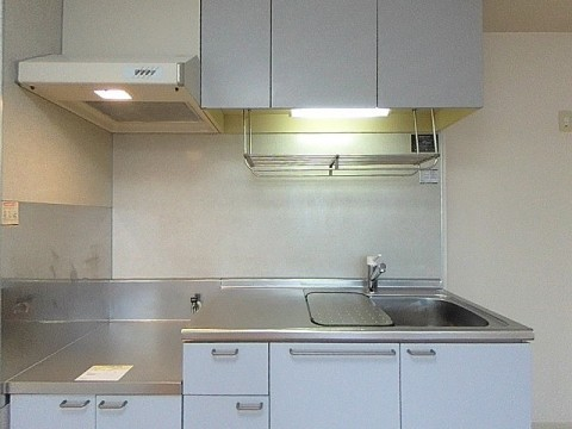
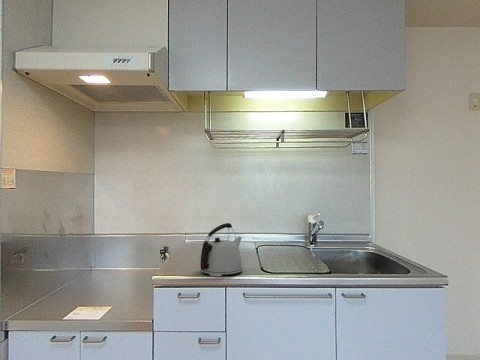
+ kettle [199,222,243,277]
